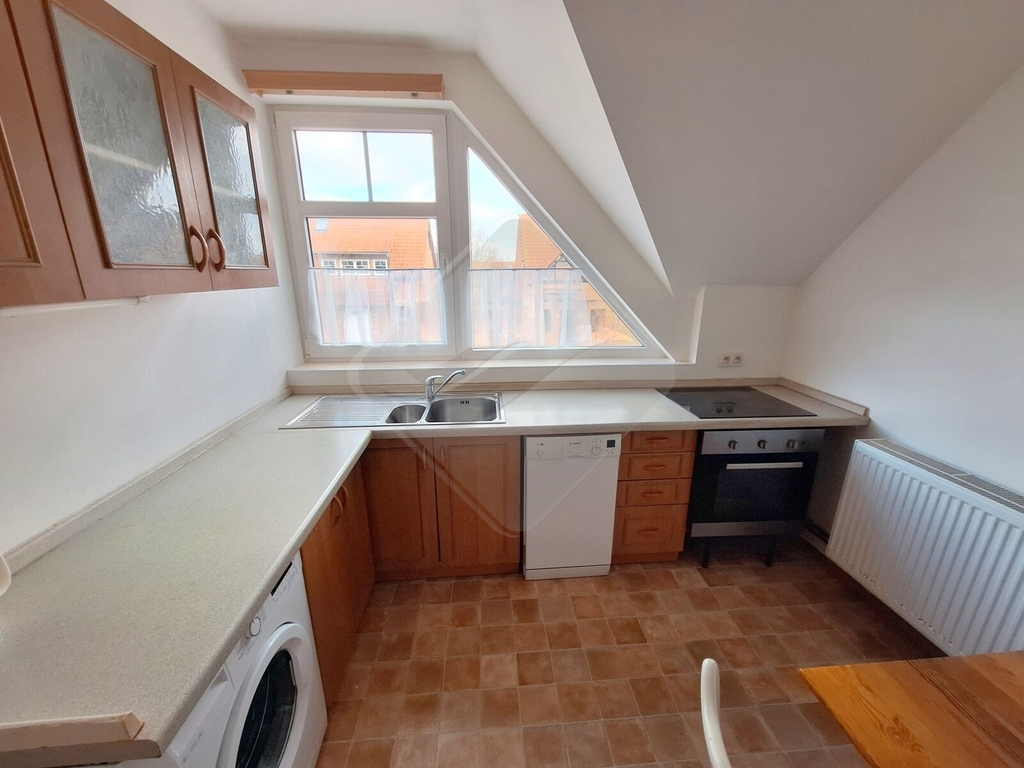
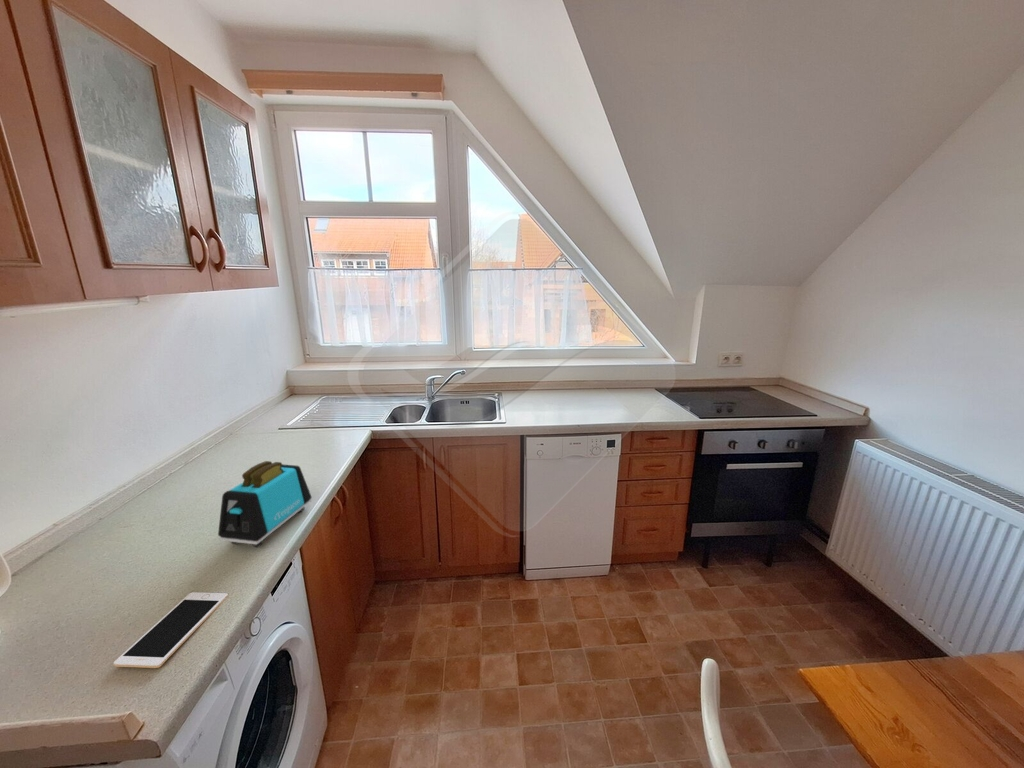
+ toaster [217,460,312,548]
+ cell phone [113,591,229,669]
